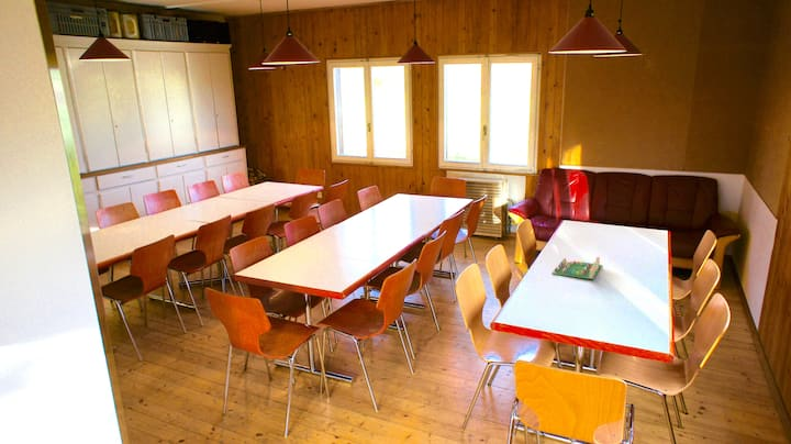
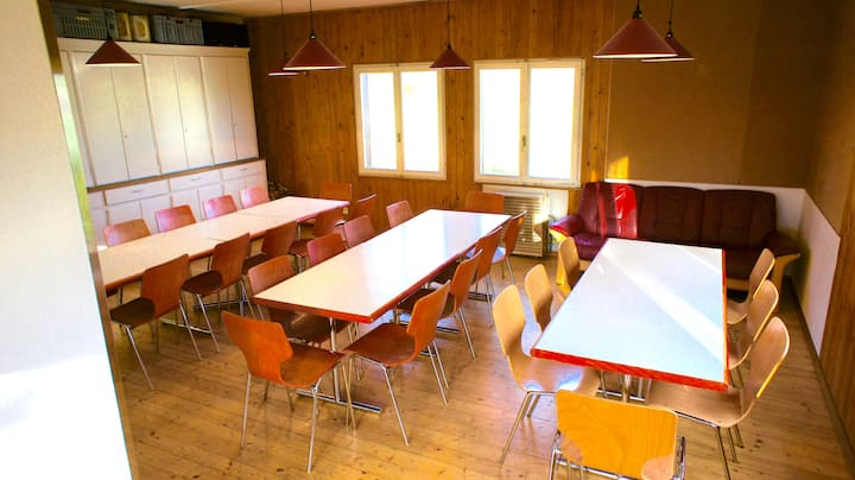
- board game [550,256,603,280]
